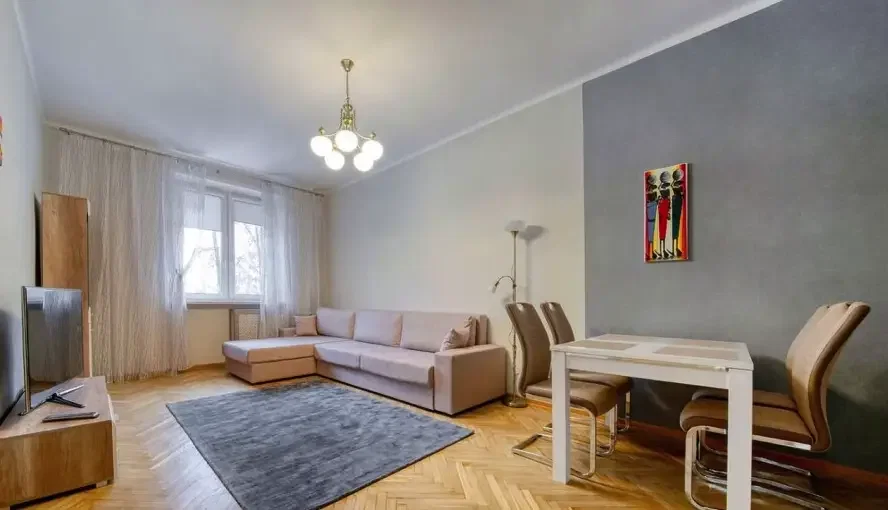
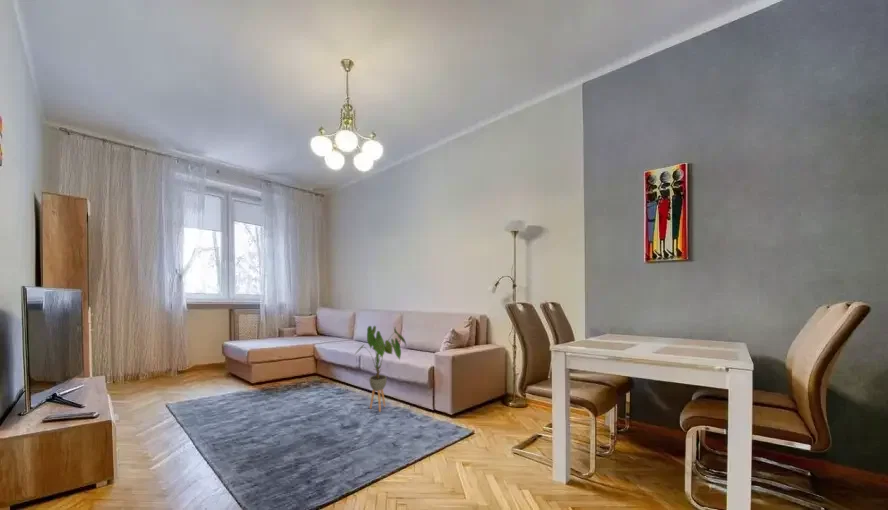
+ house plant [354,325,407,413]
